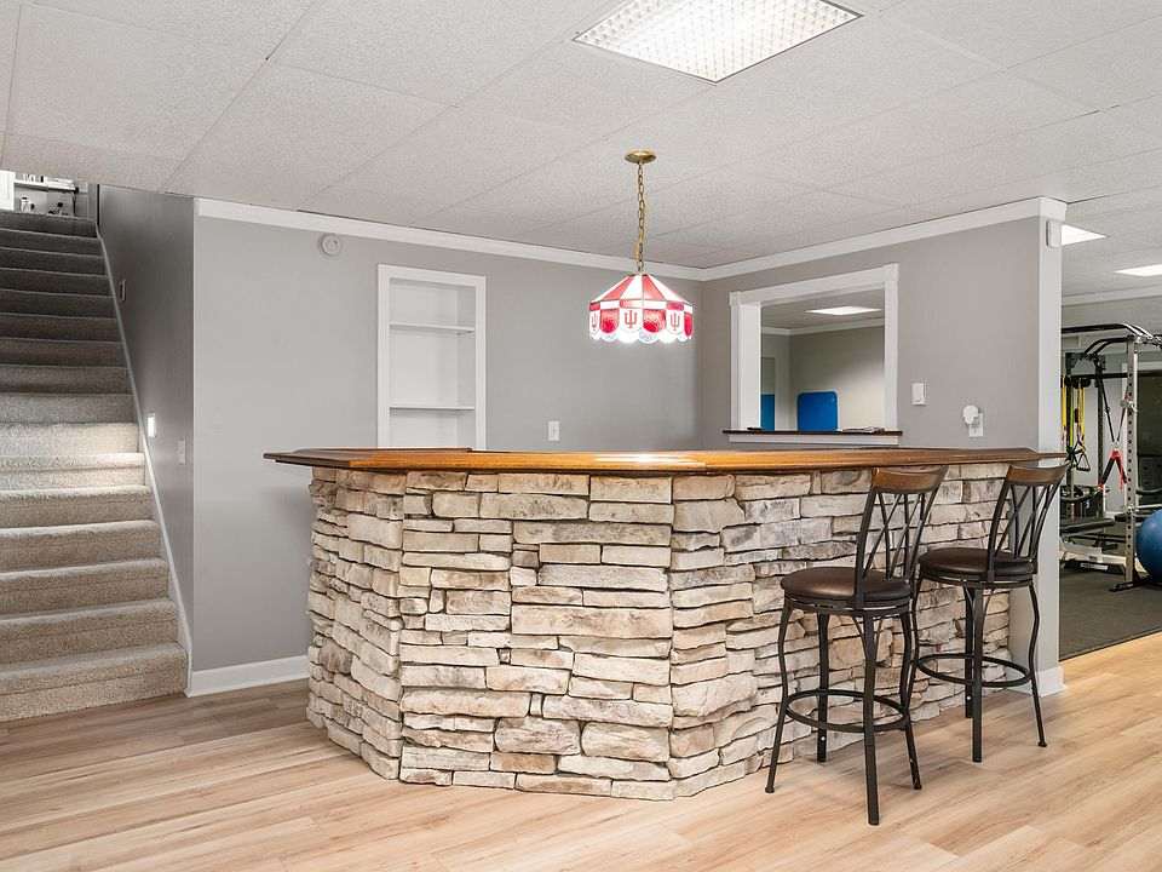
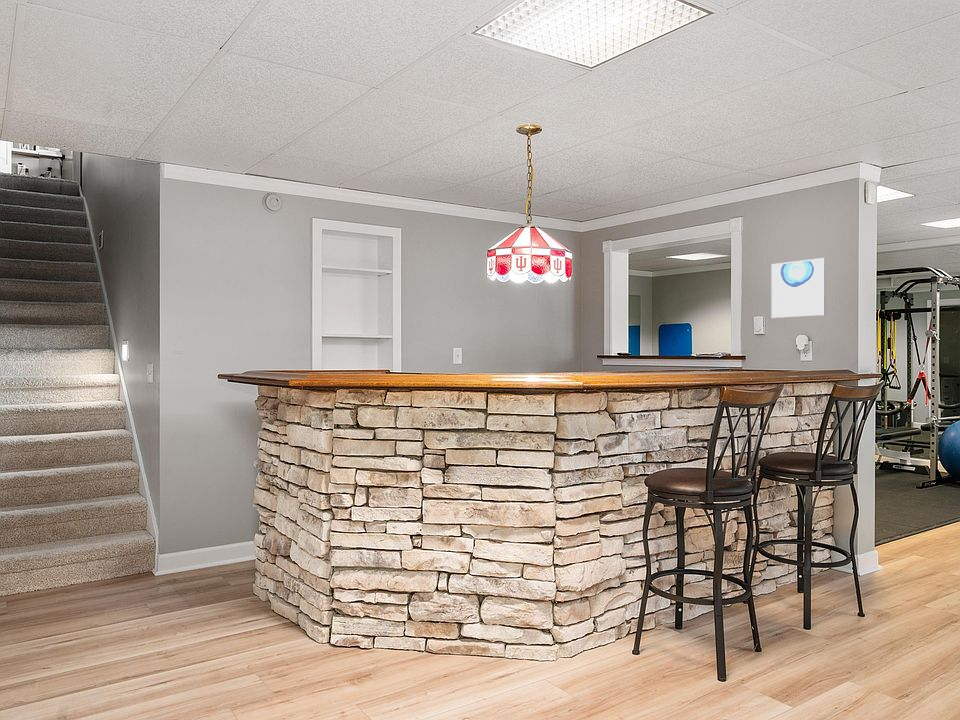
+ wall art [770,257,827,319]
